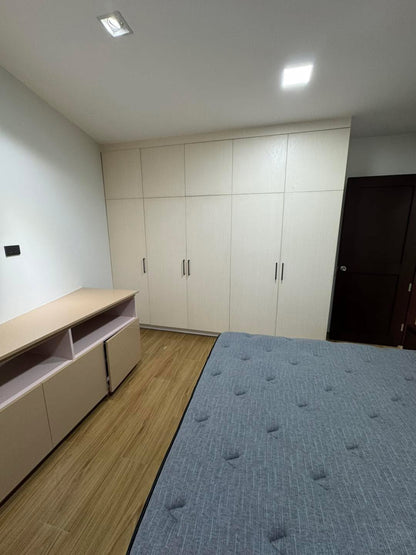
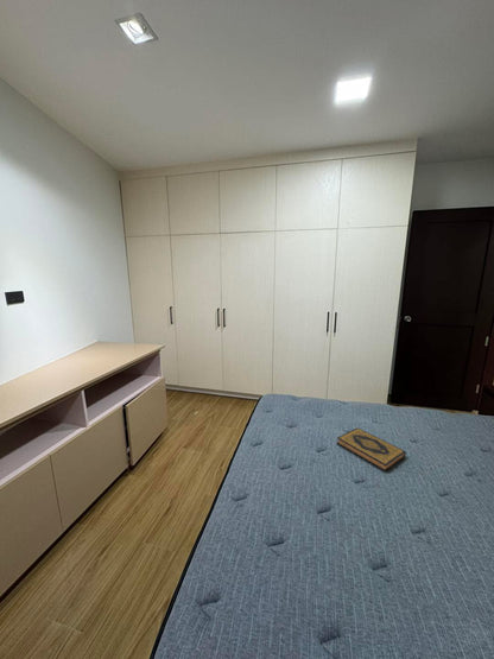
+ hardback book [336,427,407,473]
